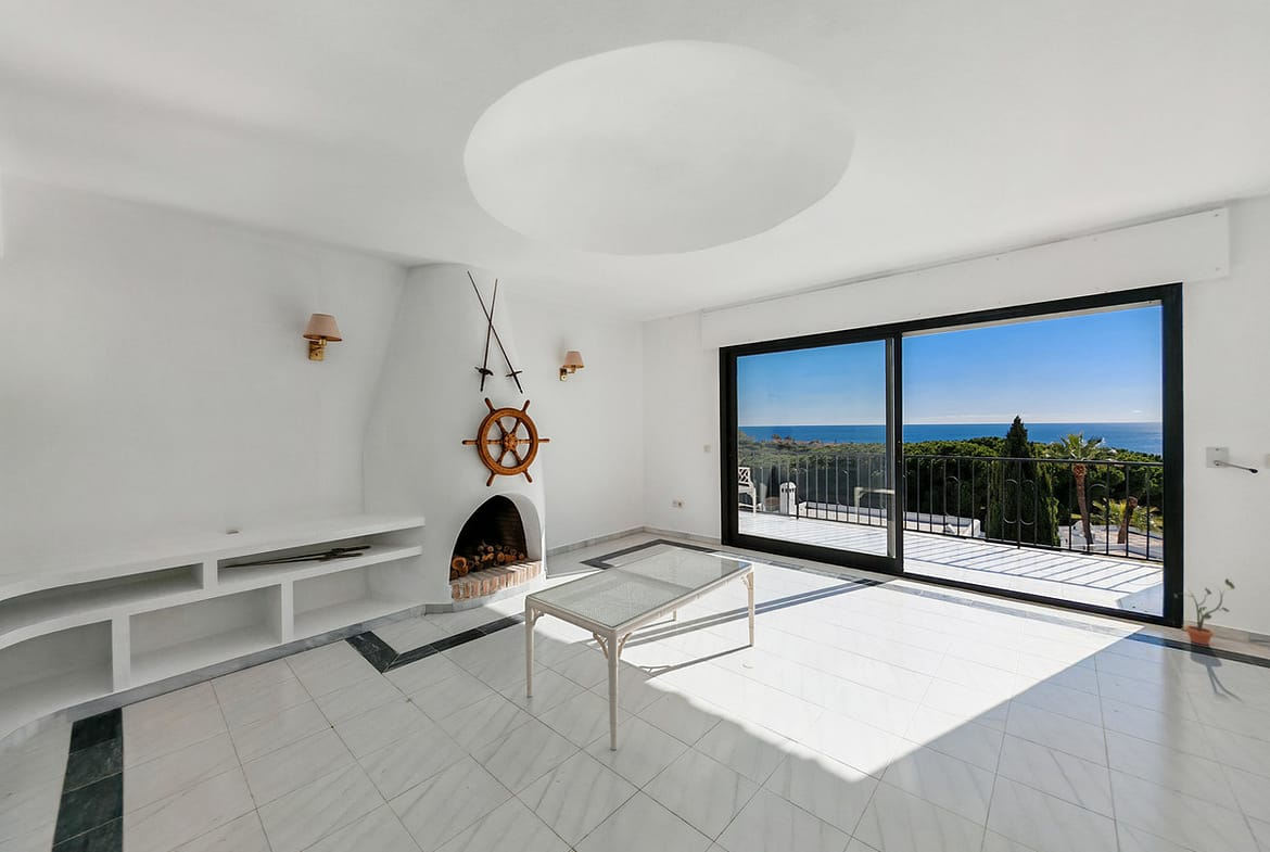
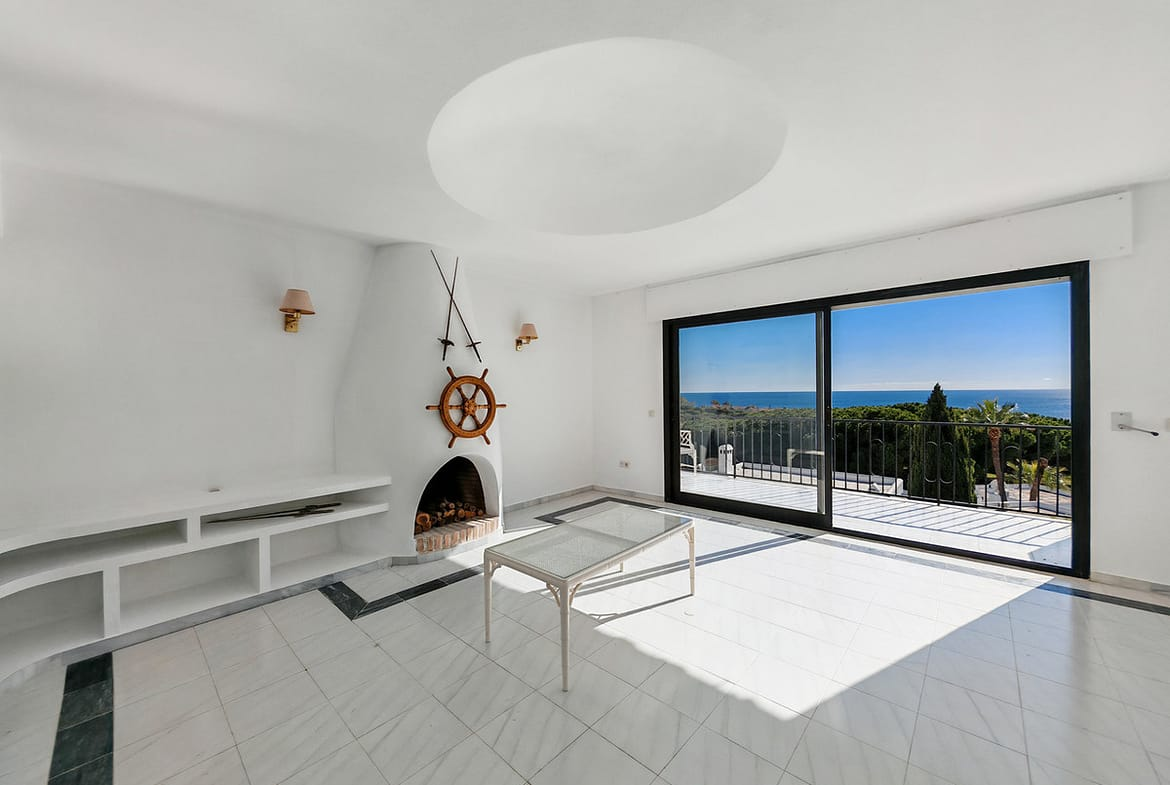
- potted plant [1173,577,1236,646]
